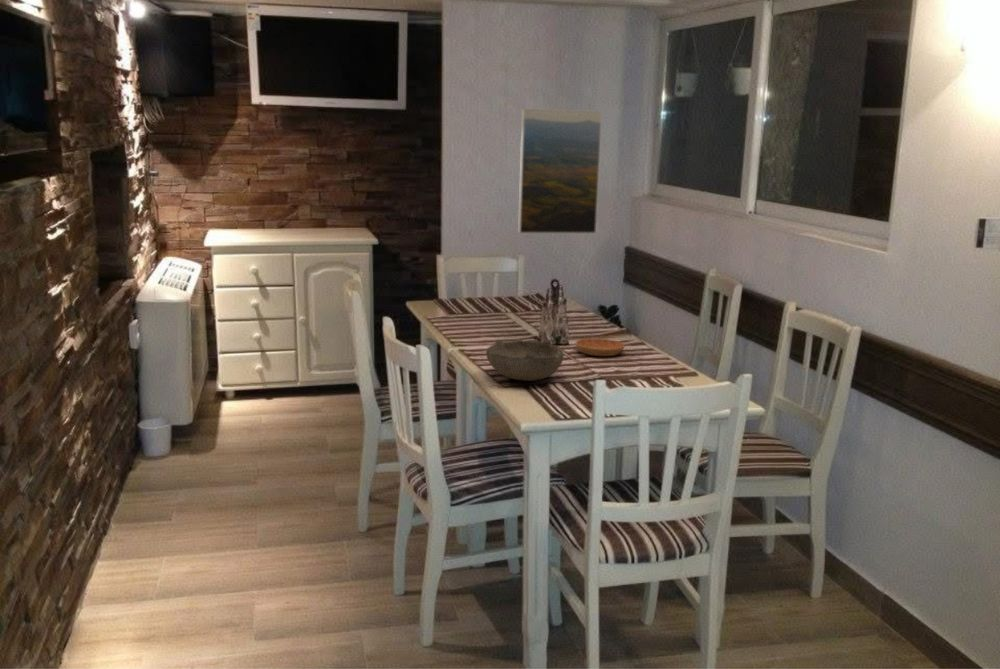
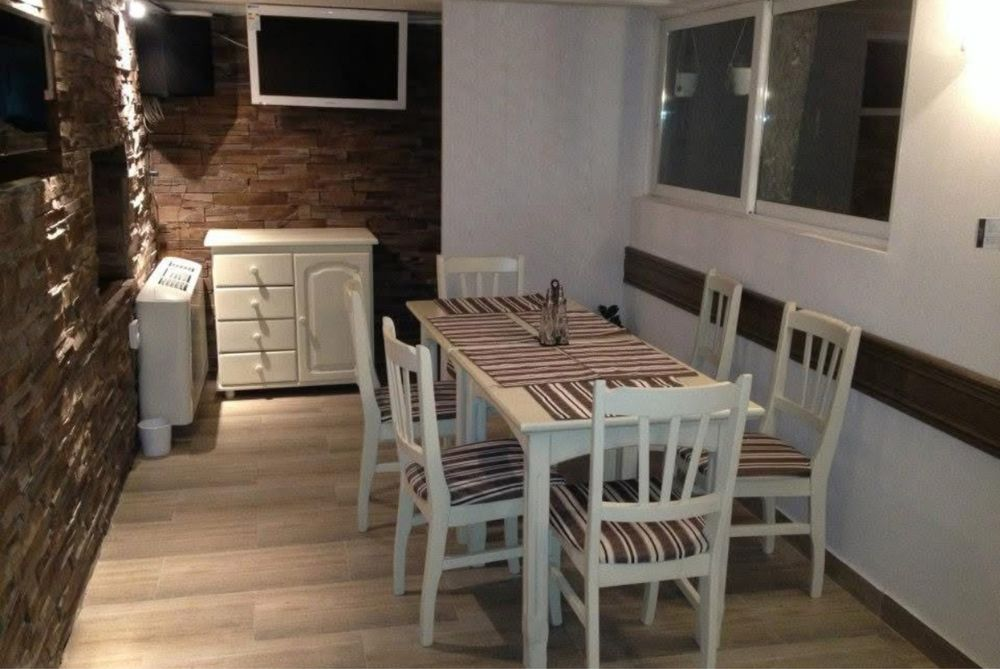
- saucer [574,338,626,357]
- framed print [517,107,603,235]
- bowl [485,338,565,382]
